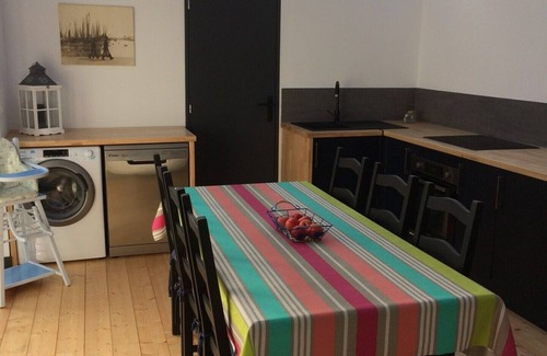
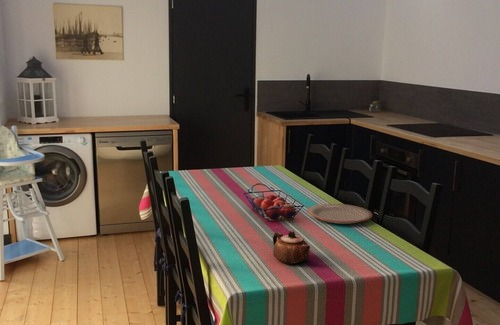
+ plate [307,203,373,225]
+ teapot [272,230,311,265]
